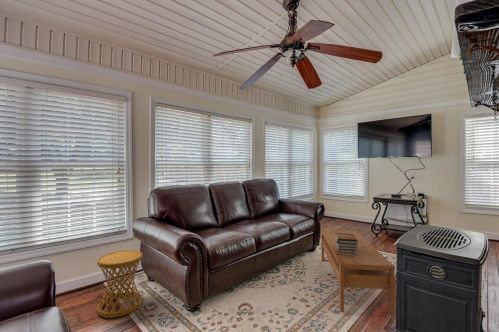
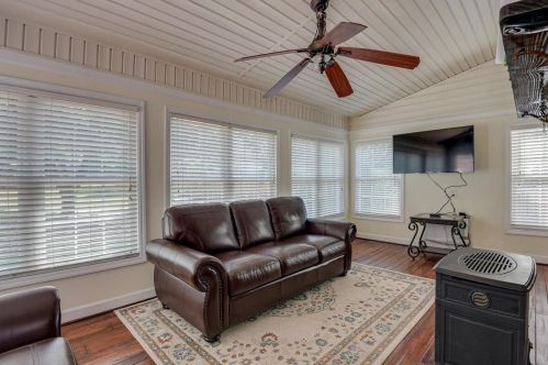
- side table [96,249,144,318]
- book stack [335,233,358,256]
- coffee table [320,229,396,317]
